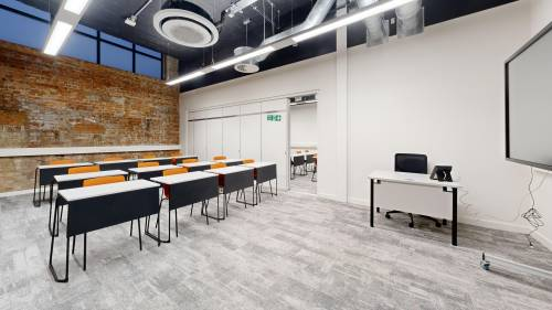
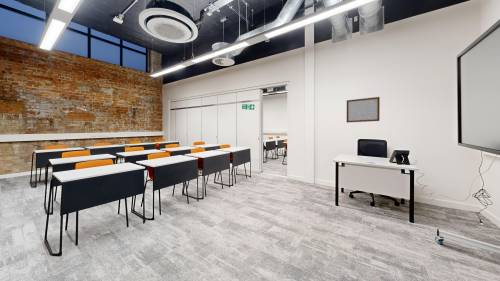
+ writing board [346,96,381,123]
